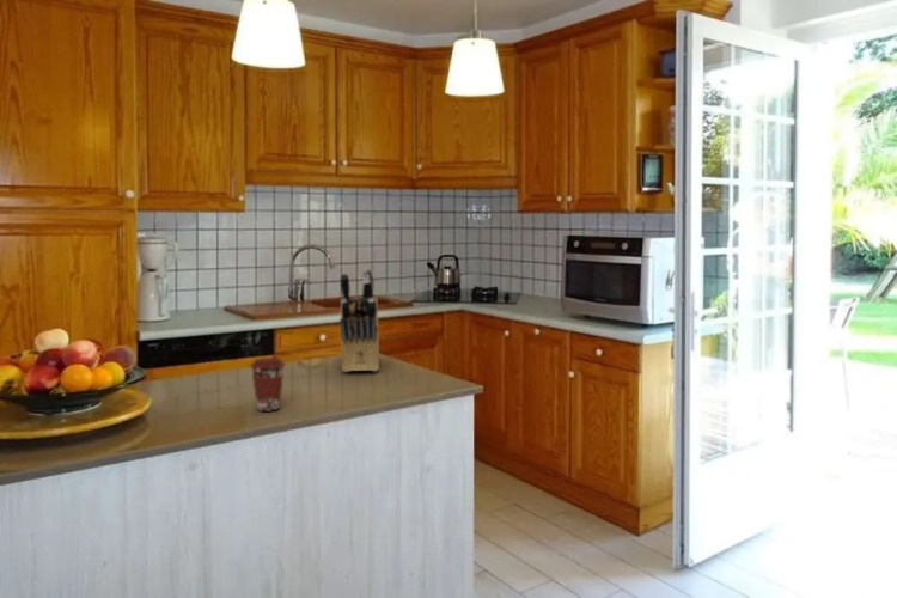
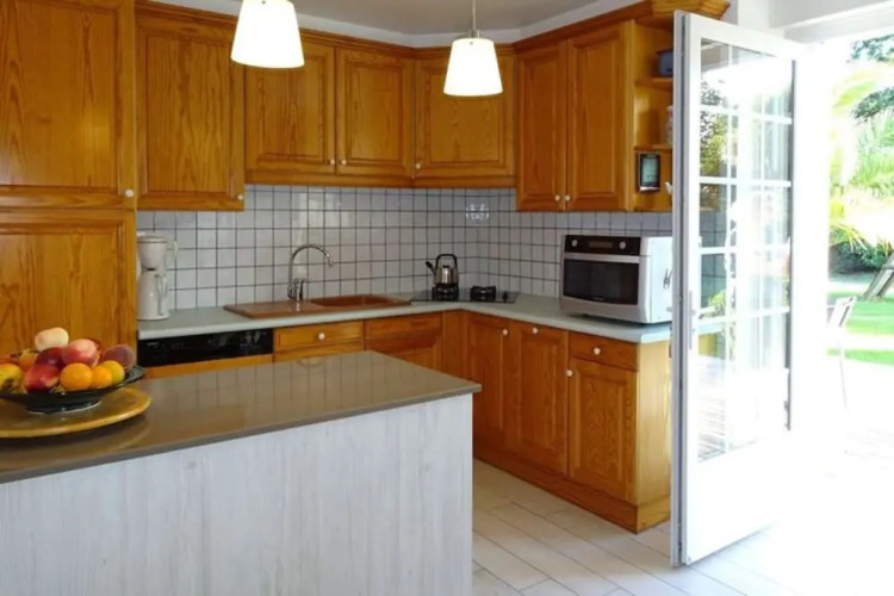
- coffee cup [249,356,287,413]
- knife block [338,267,380,373]
